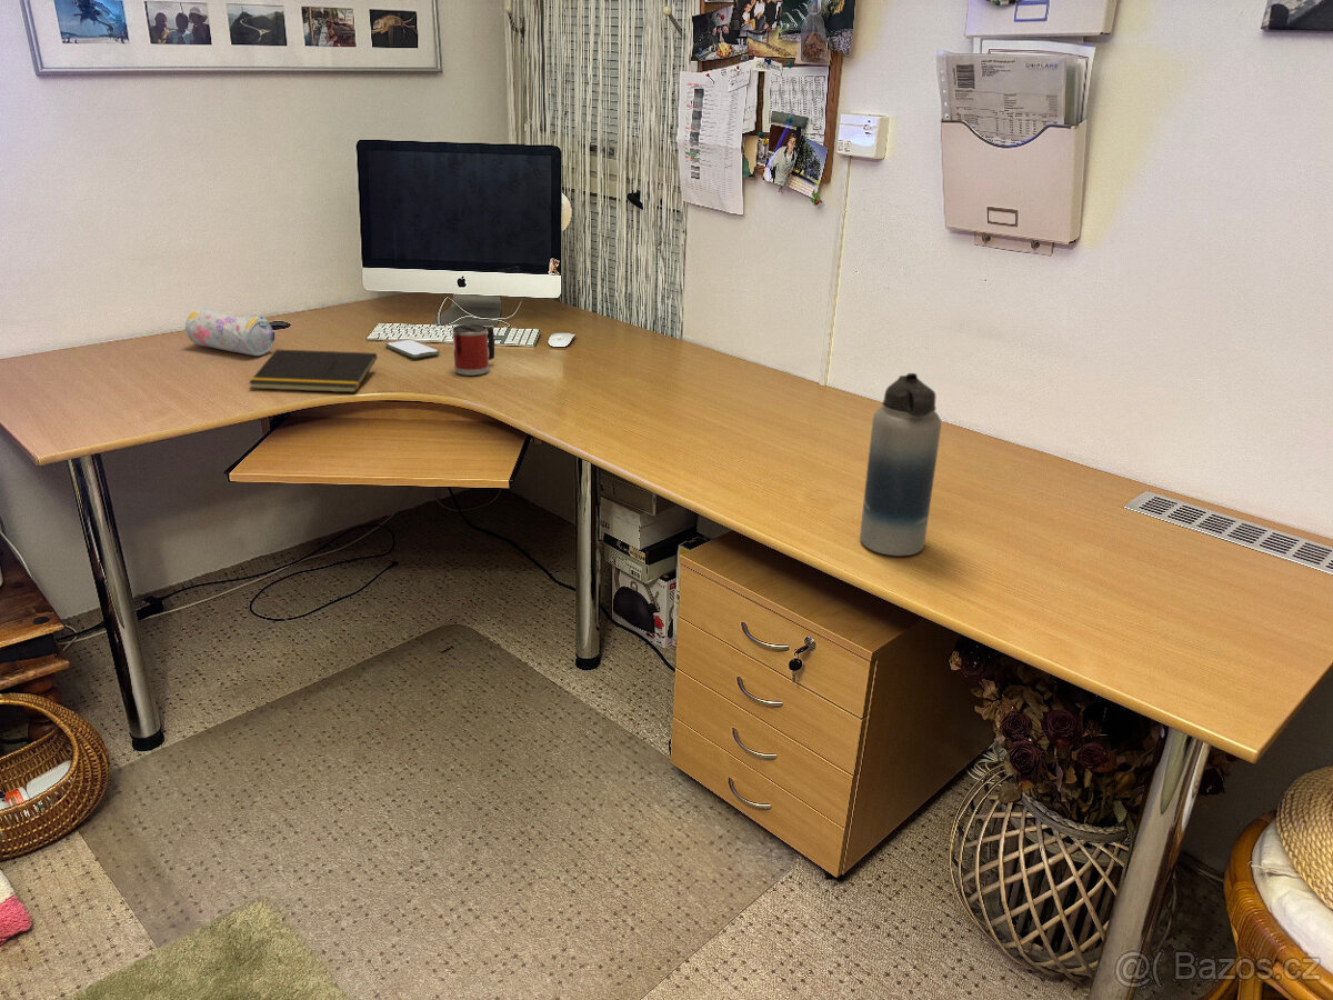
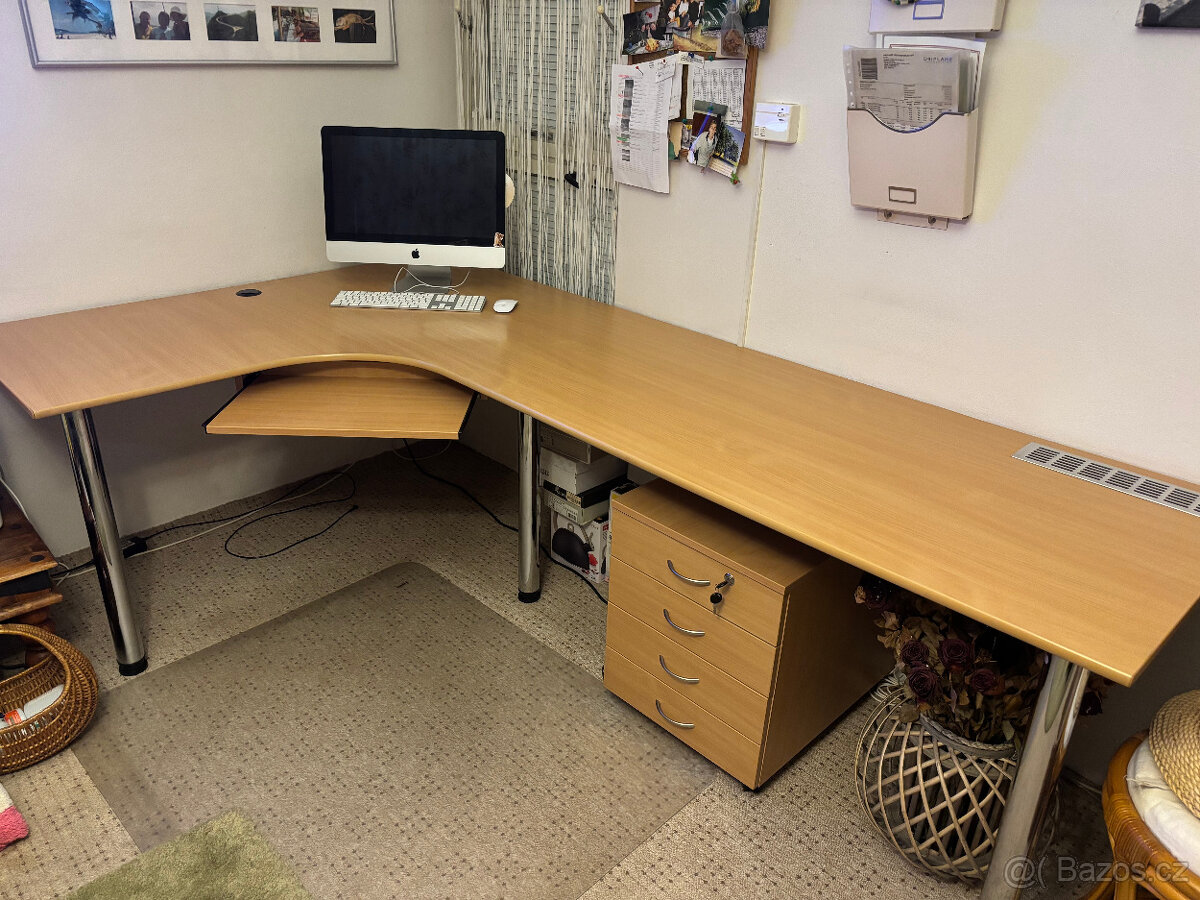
- pencil case [184,306,277,357]
- notepad [248,348,379,393]
- water bottle [859,372,942,557]
- smartphone [384,339,441,359]
- mug [452,323,495,377]
